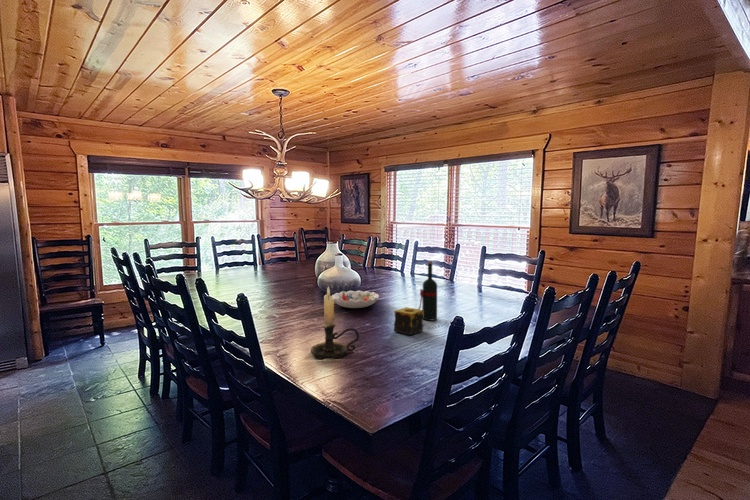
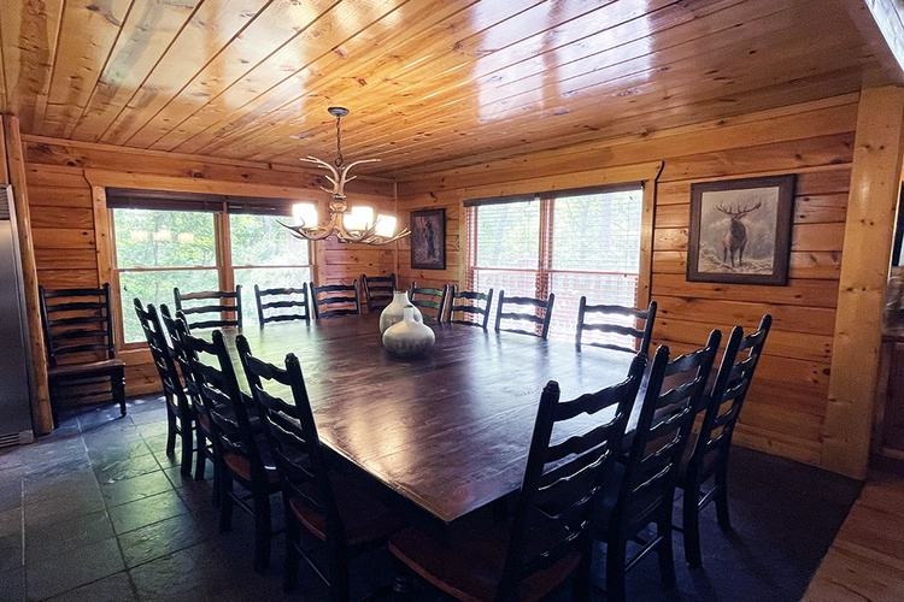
- decorative bowl [331,290,380,309]
- wine bottle [418,260,438,321]
- candle holder [310,285,360,360]
- candle [393,306,424,336]
